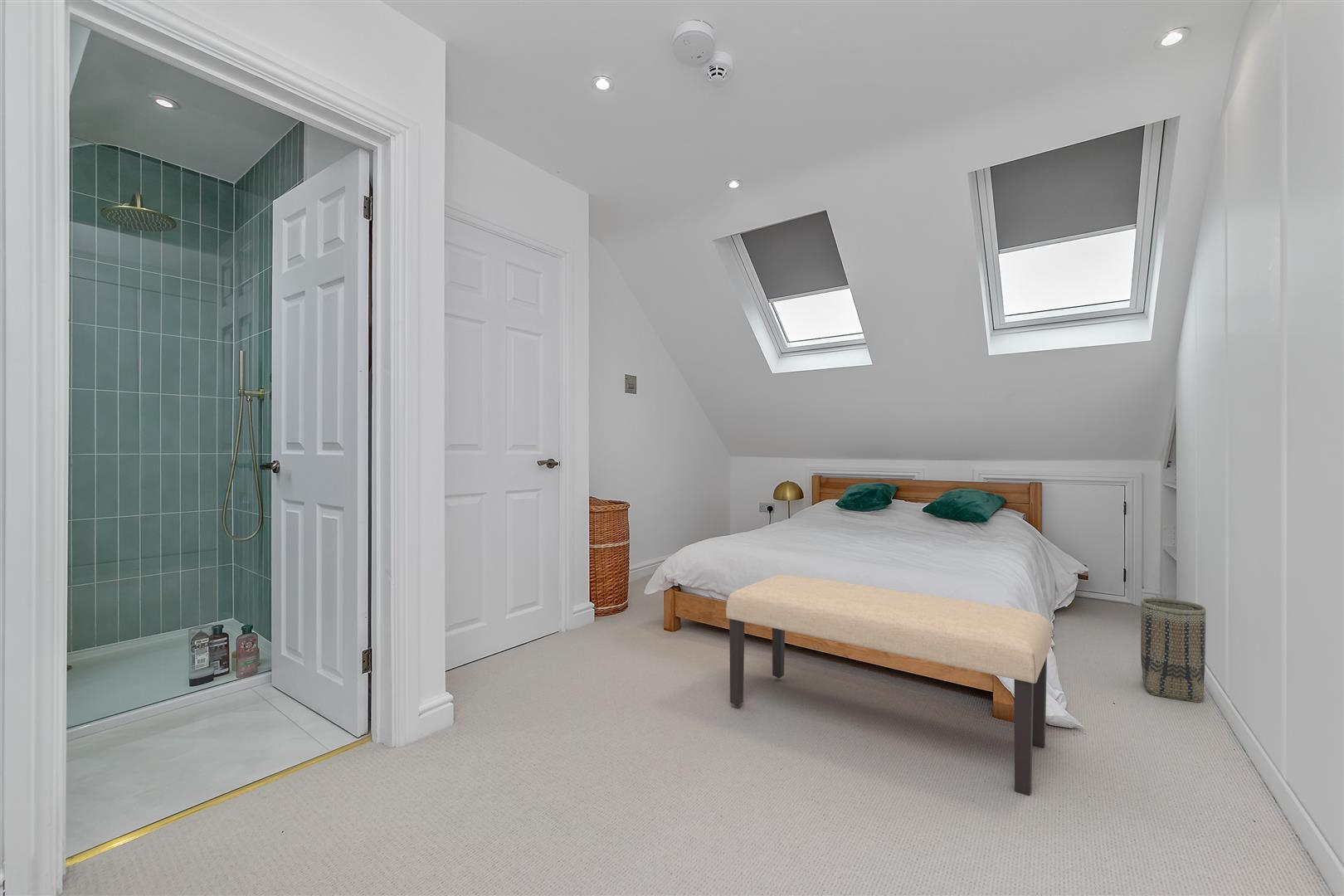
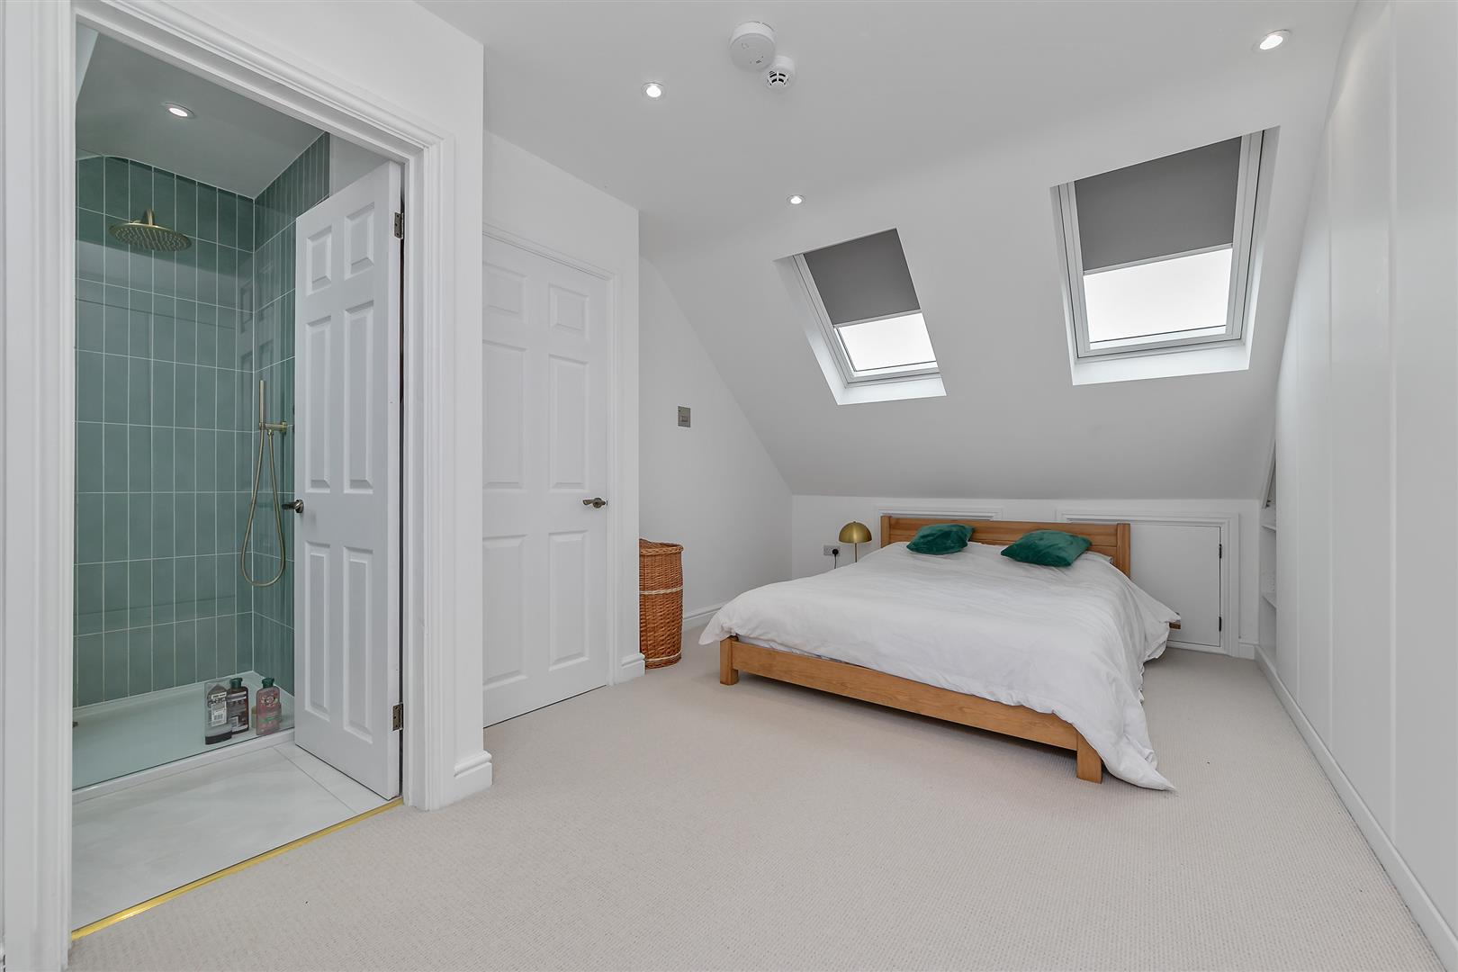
- bench [725,574,1053,796]
- basket [1140,597,1206,704]
